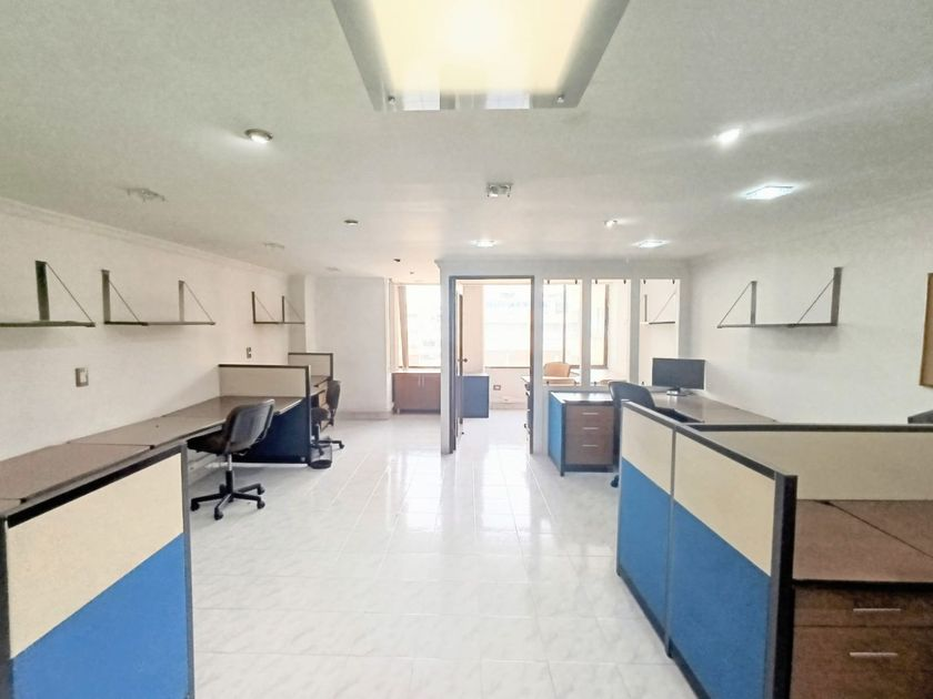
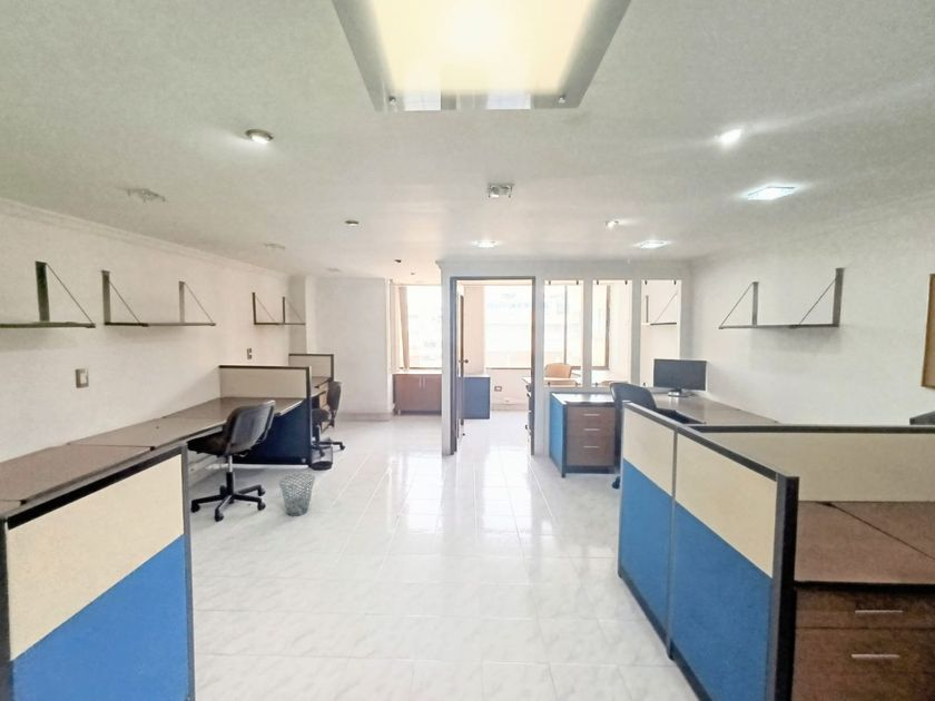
+ waste basket [278,473,316,517]
